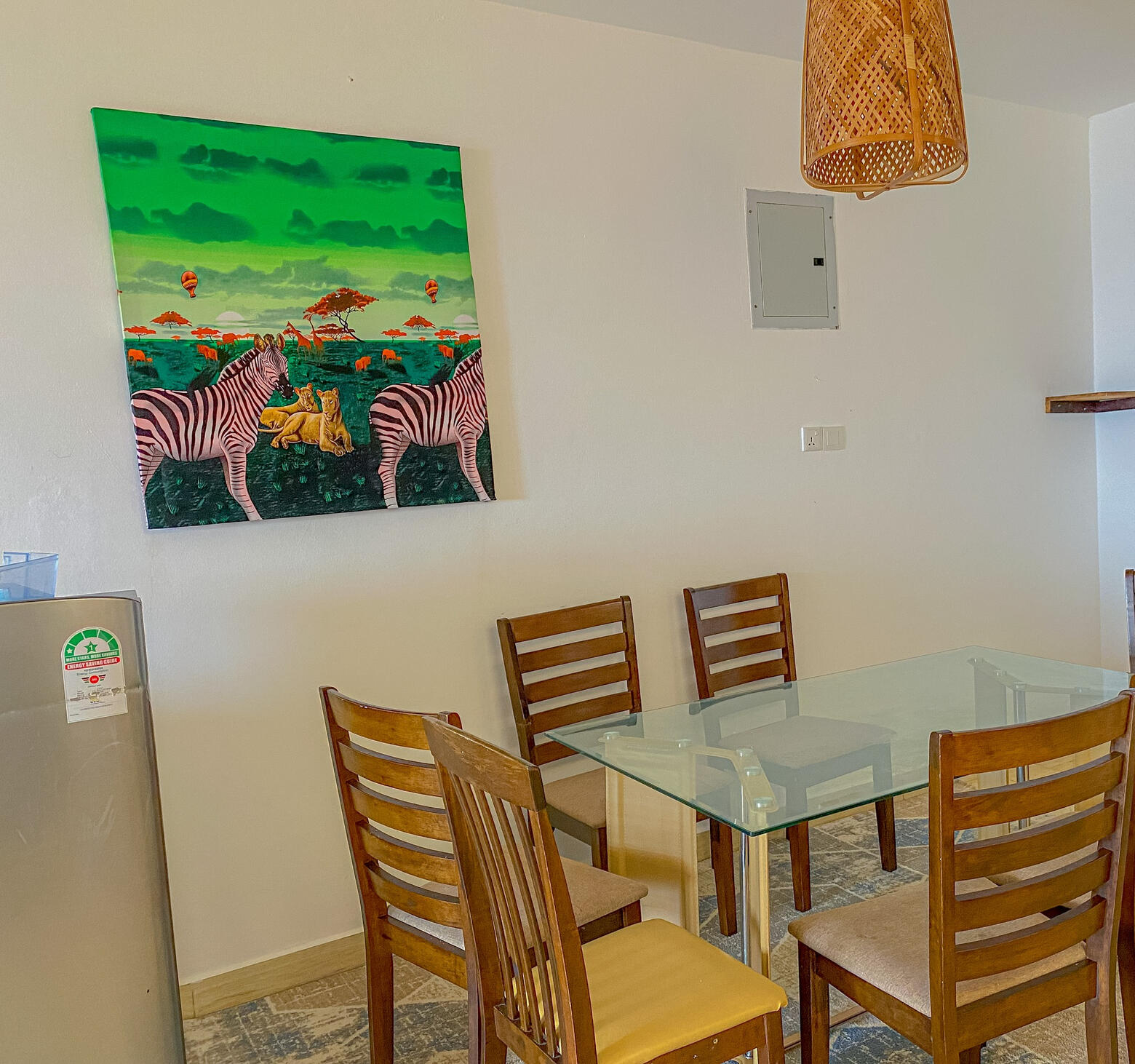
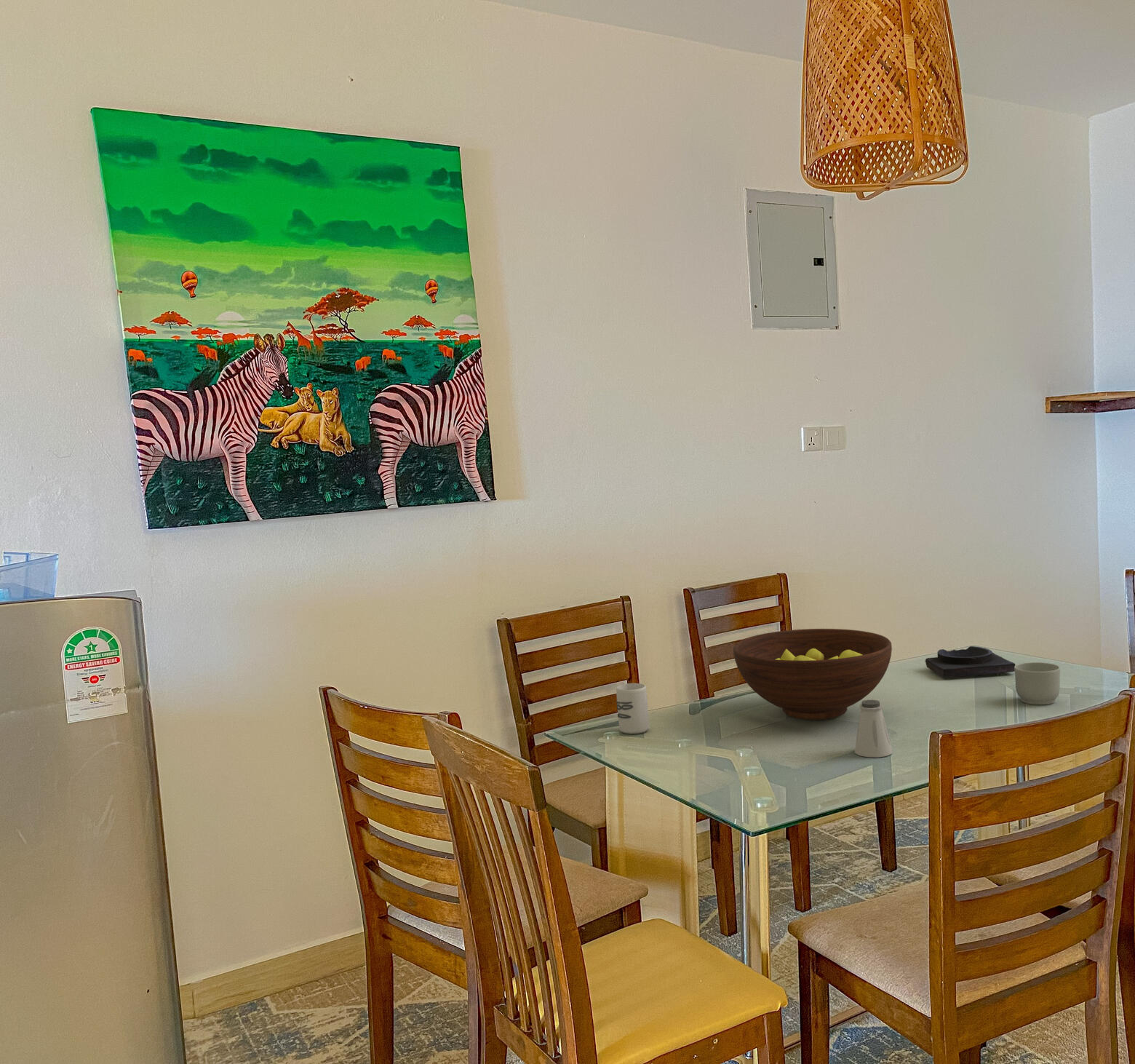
+ fruit bowl [733,628,893,720]
+ mug [1014,662,1061,705]
+ saltshaker [854,699,893,758]
+ cup [616,683,650,734]
+ decorative bowl [925,646,1016,678]
